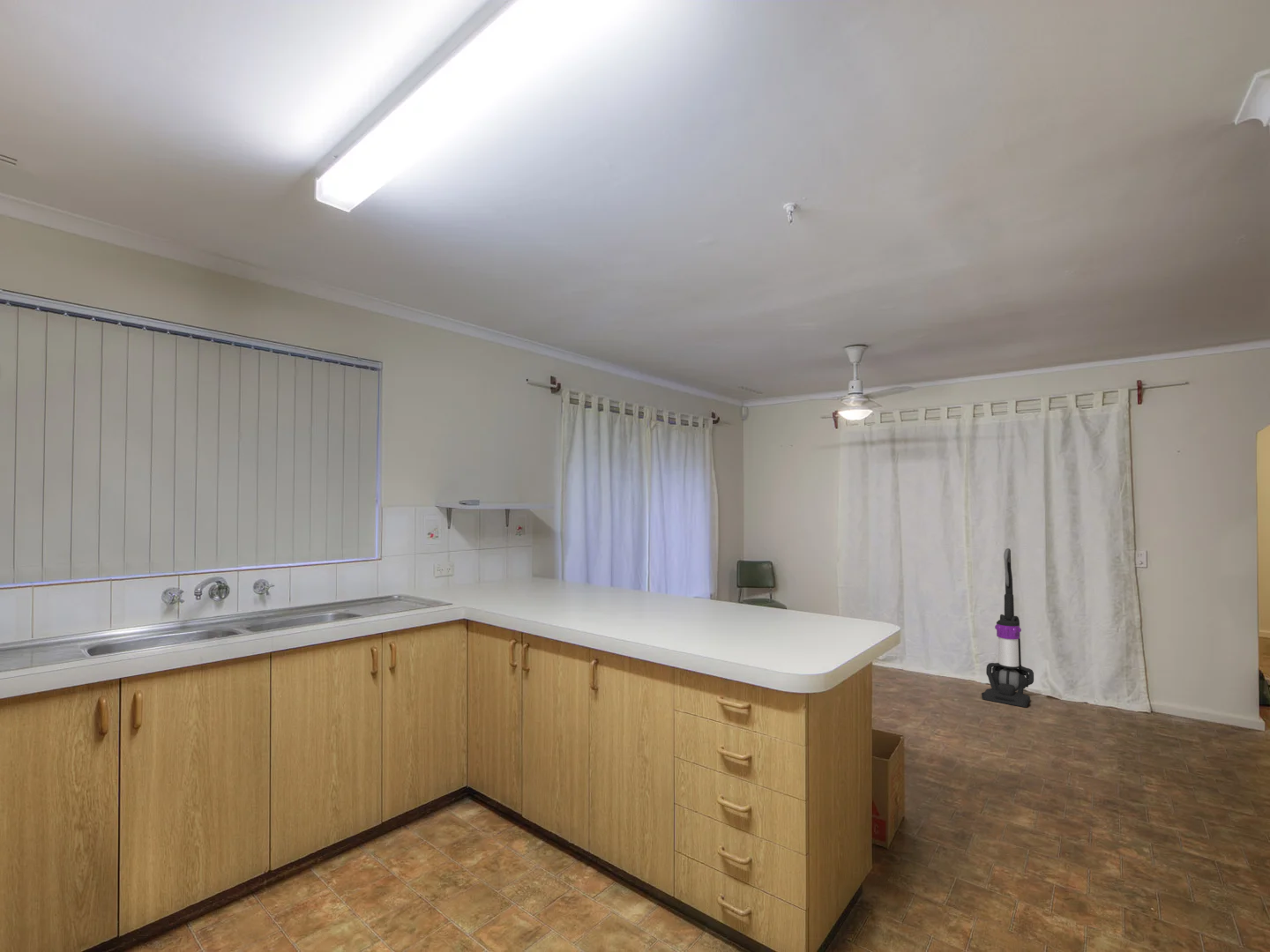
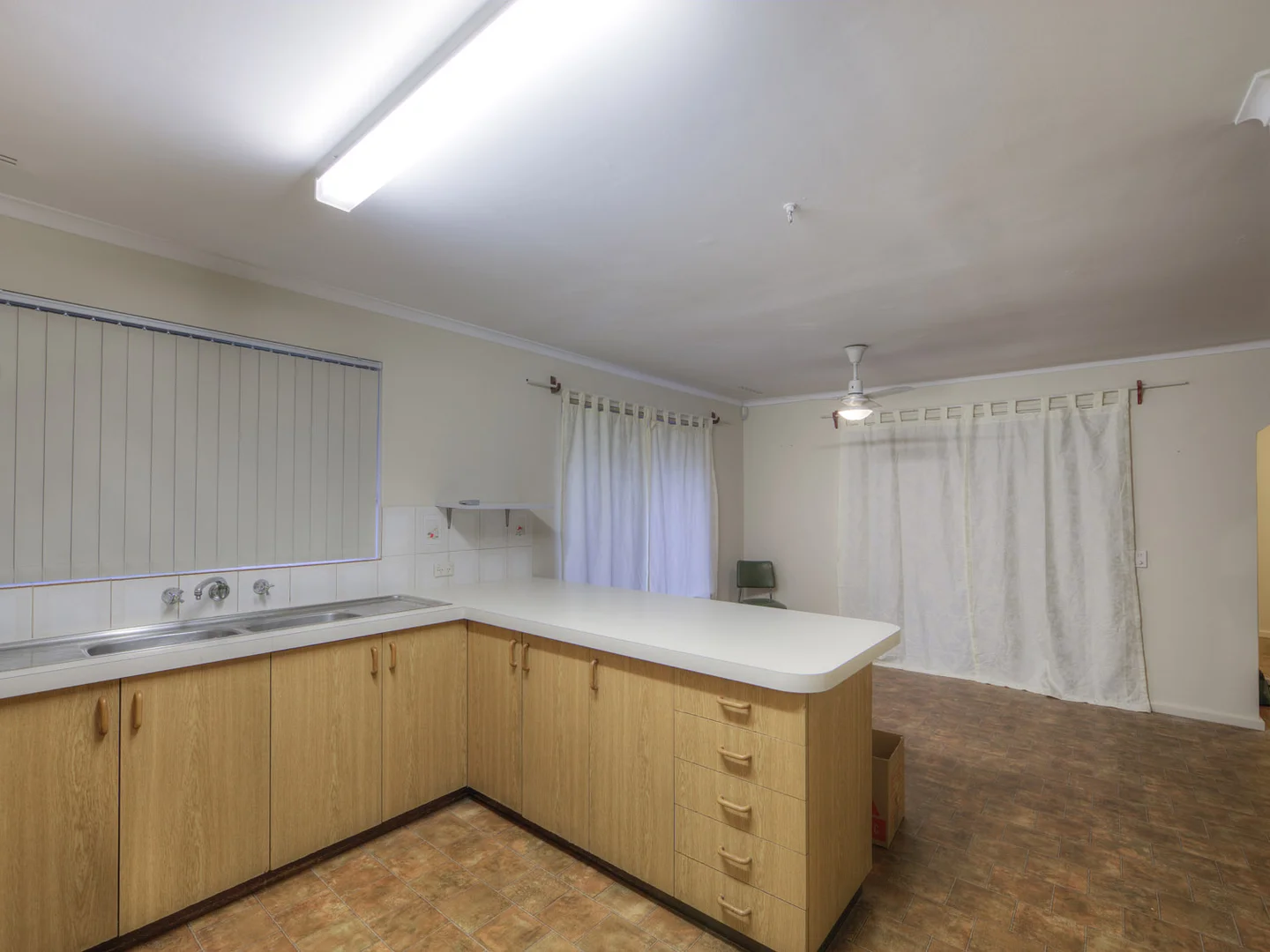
- vacuum cleaner [981,547,1035,708]
